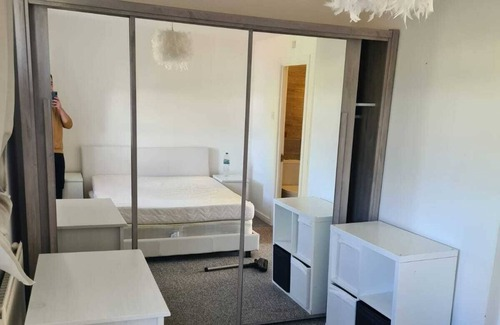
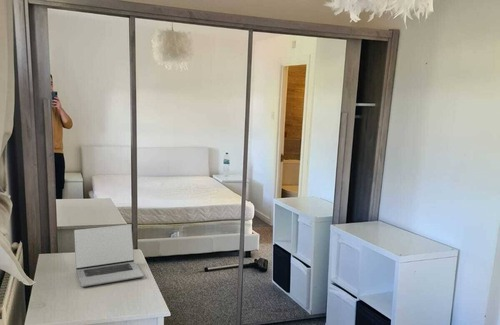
+ laptop [73,223,145,288]
